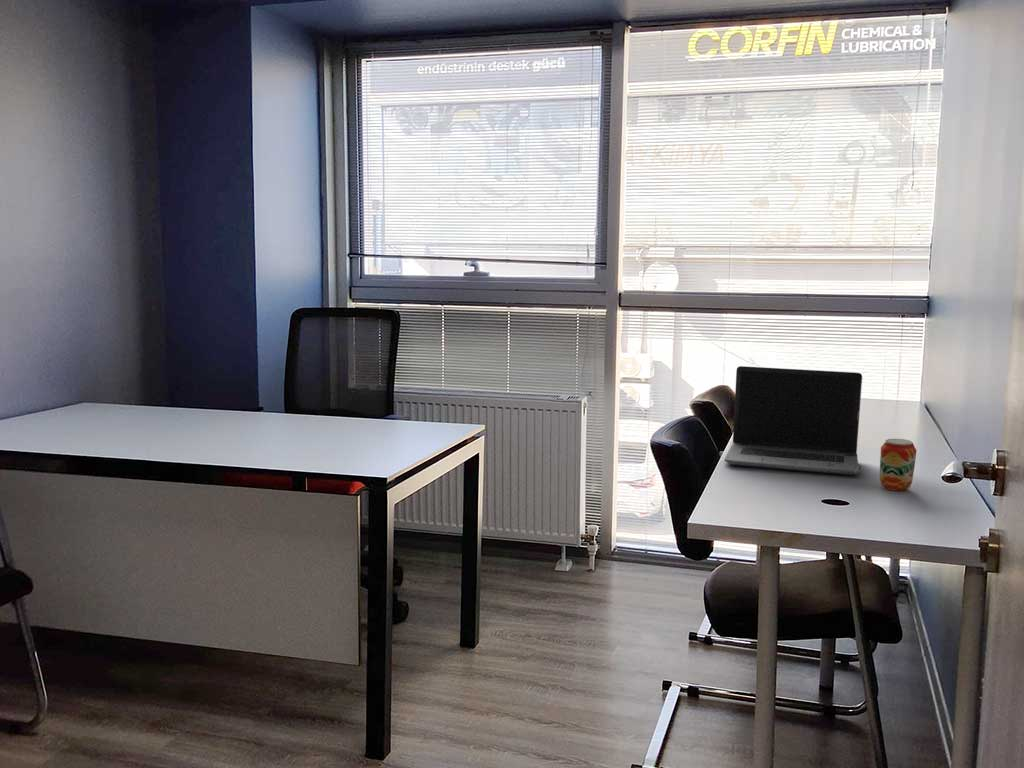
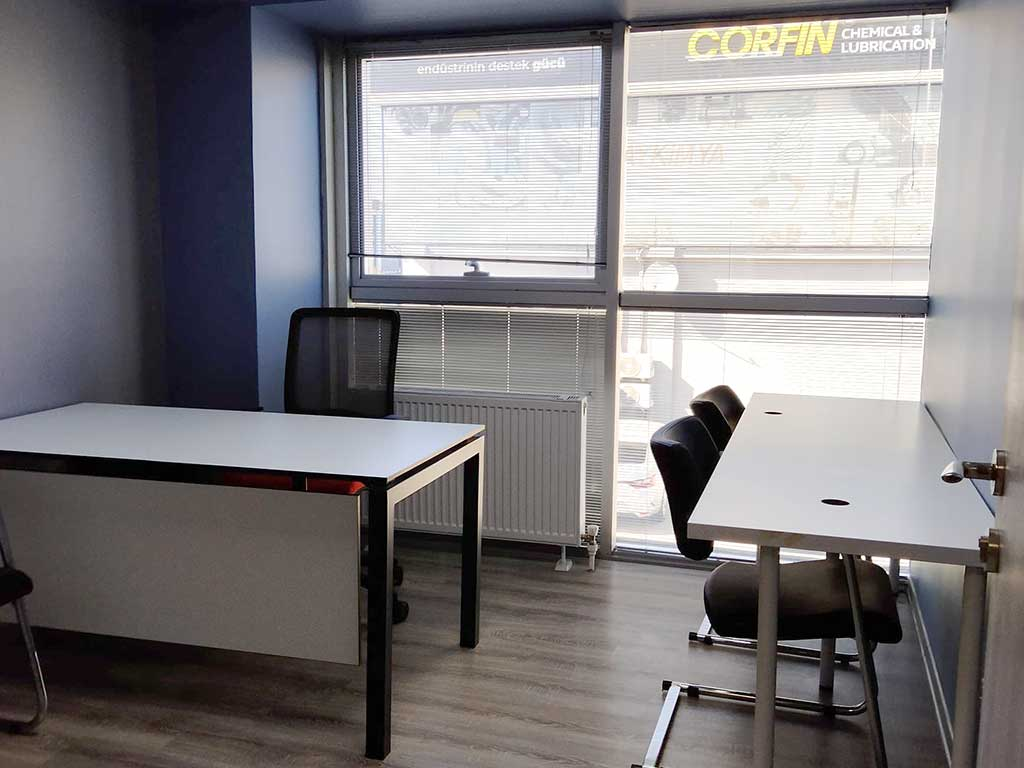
- laptop computer [723,365,863,476]
- beverage can [879,438,918,491]
